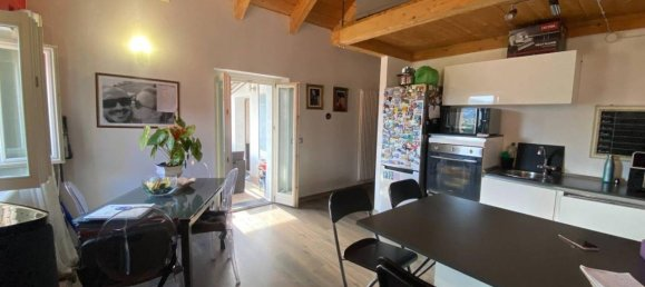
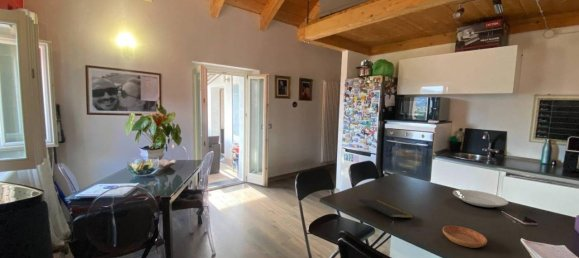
+ plate [452,189,509,210]
+ saucer [442,225,488,249]
+ notepad [358,198,414,220]
